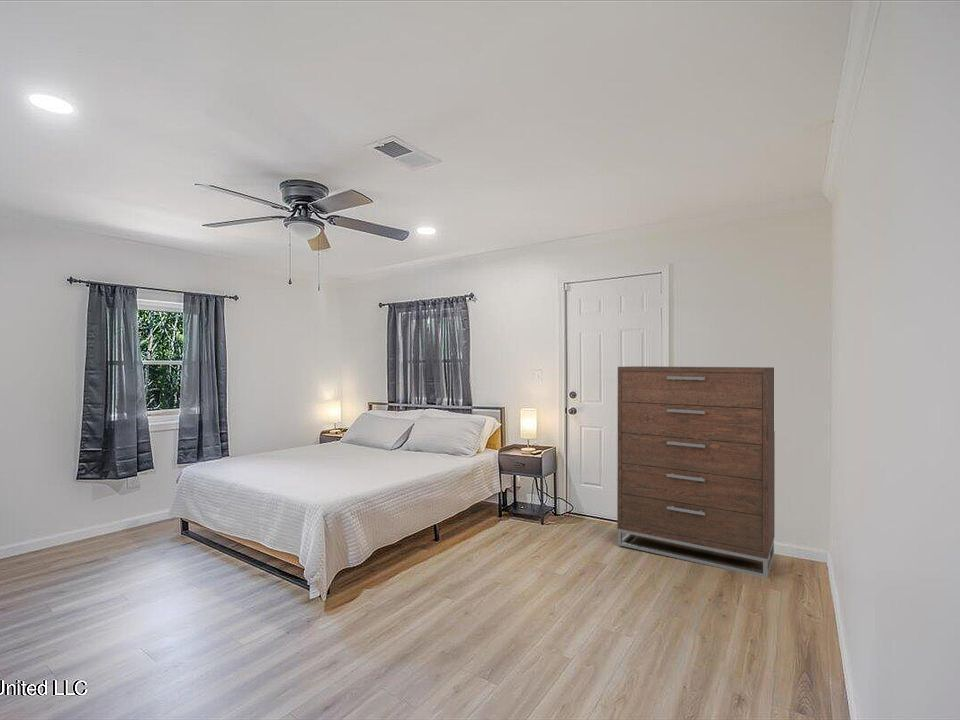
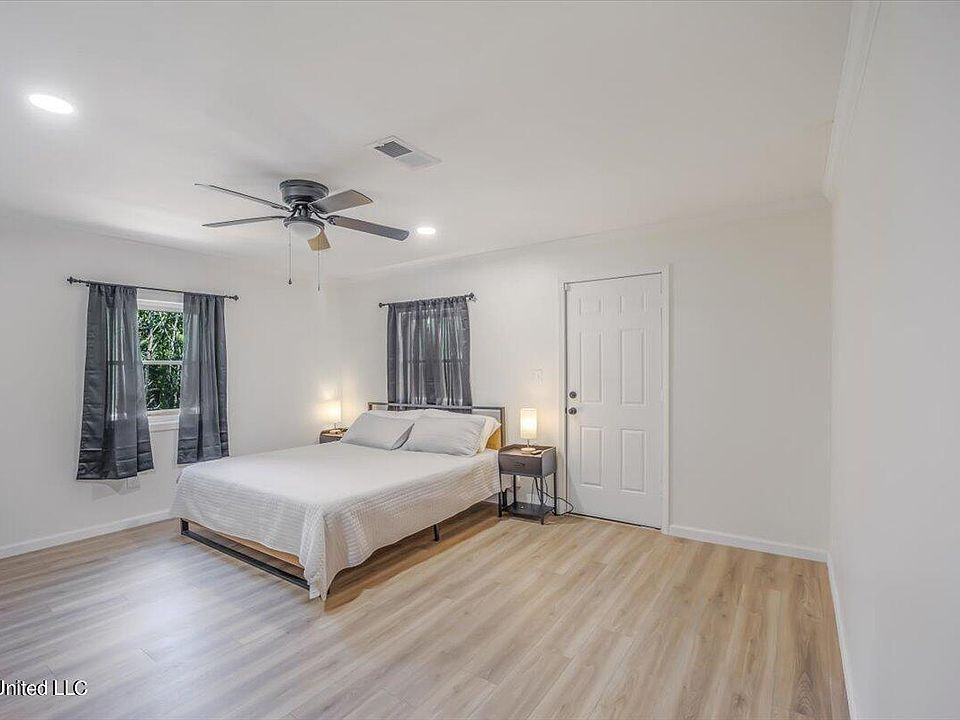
- dresser [616,365,776,579]
